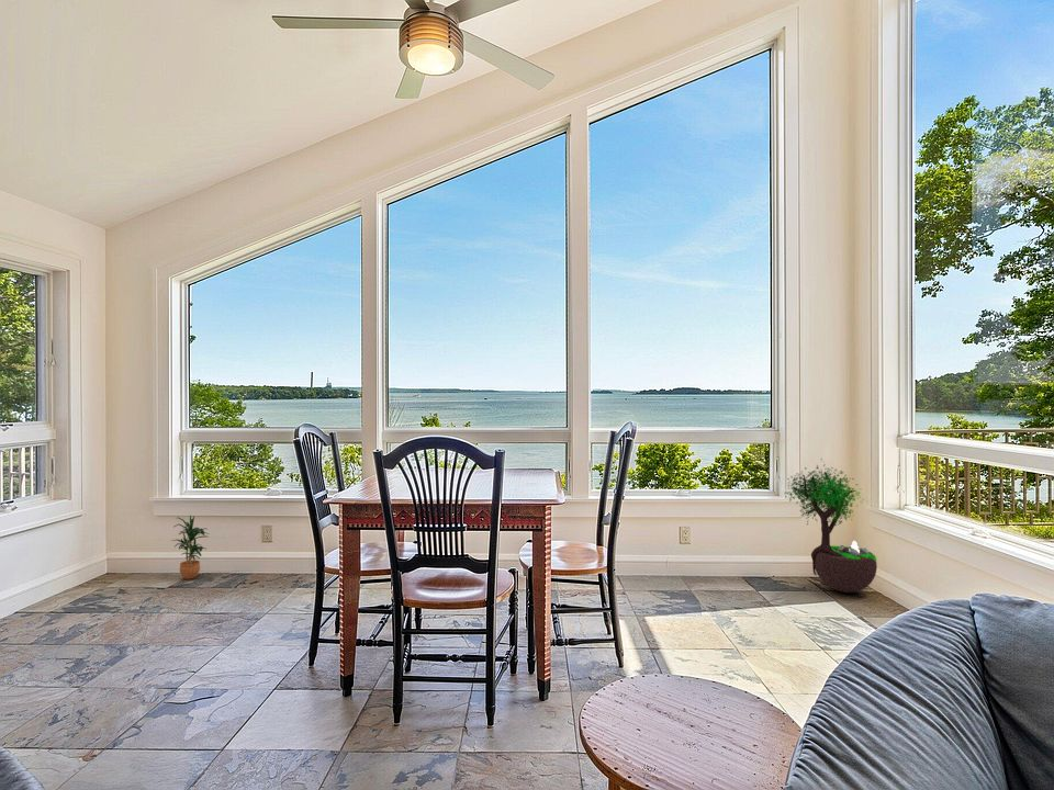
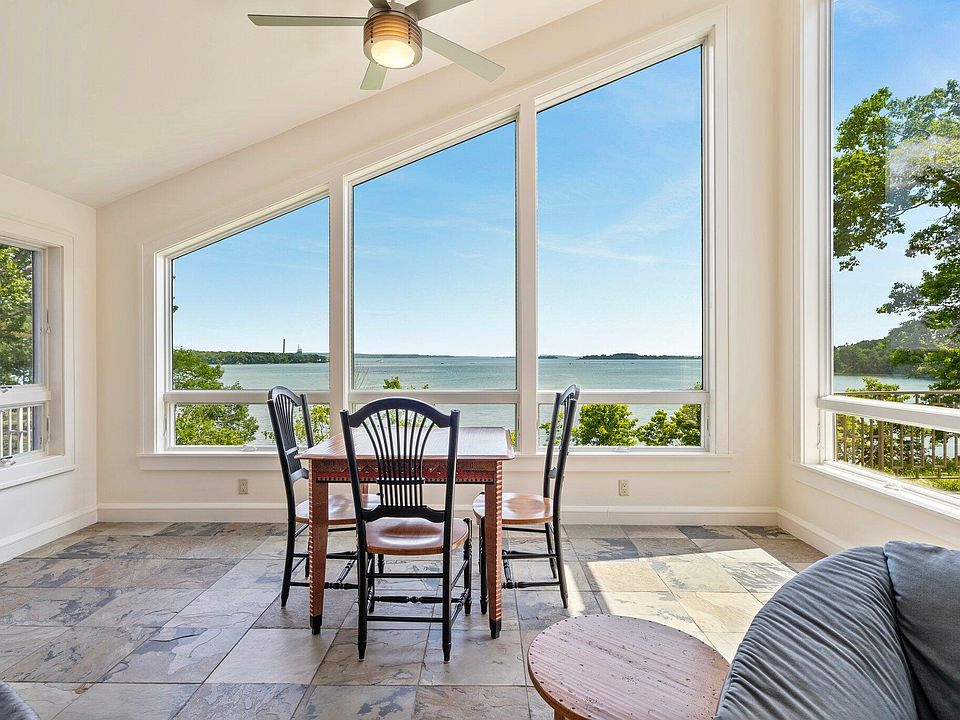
- potted tree [783,458,878,594]
- potted plant [171,515,211,580]
